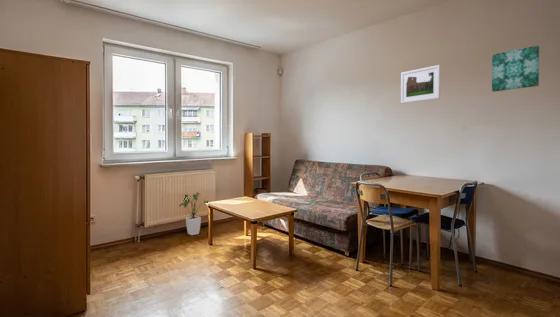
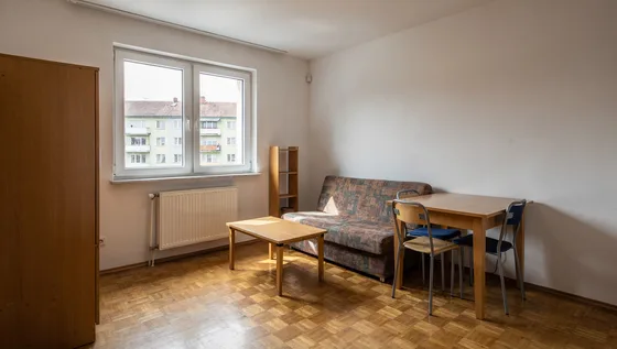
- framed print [400,64,441,104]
- house plant [178,192,210,236]
- wall art [491,45,540,93]
